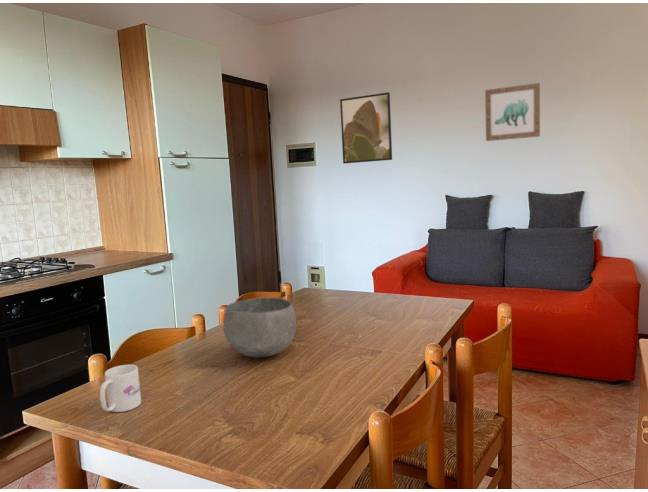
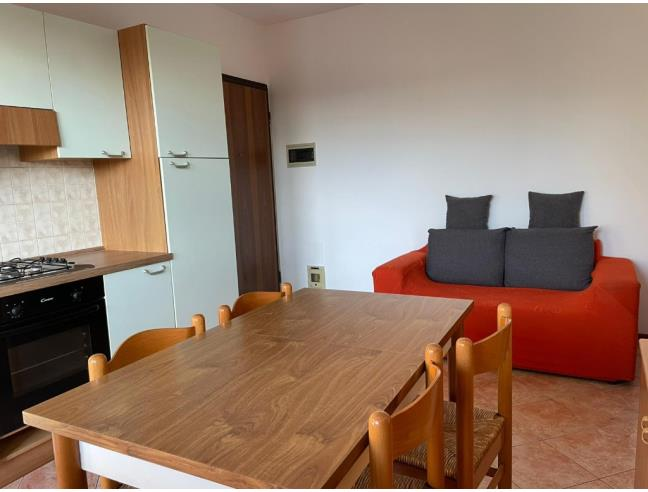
- bowl [222,297,297,359]
- wall art [484,82,541,142]
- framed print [339,91,393,164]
- mug [99,364,142,413]
